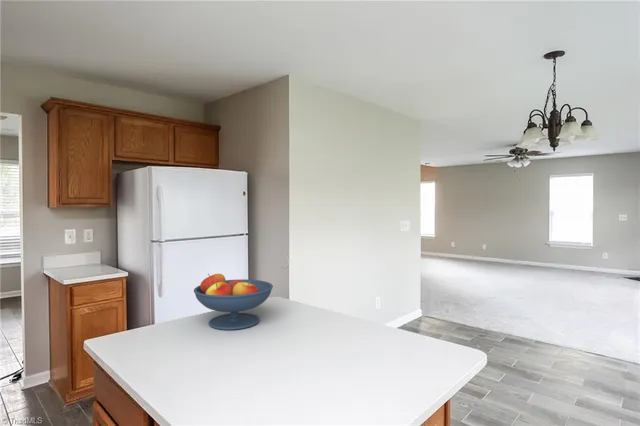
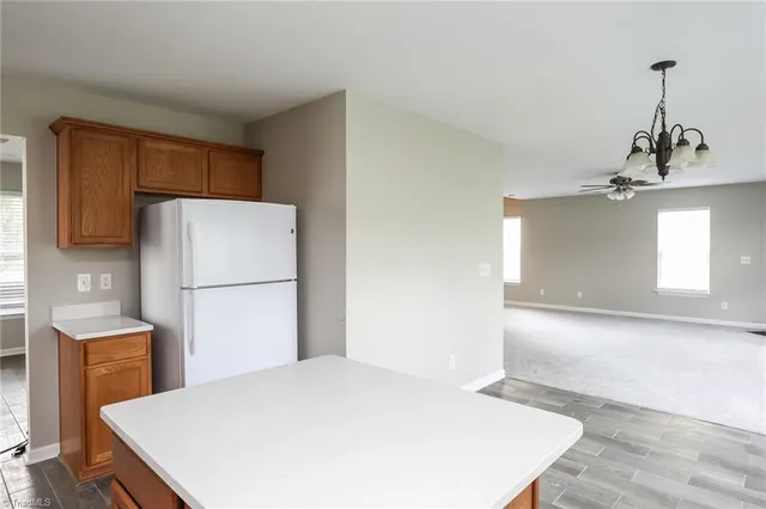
- fruit bowl [193,273,274,331]
